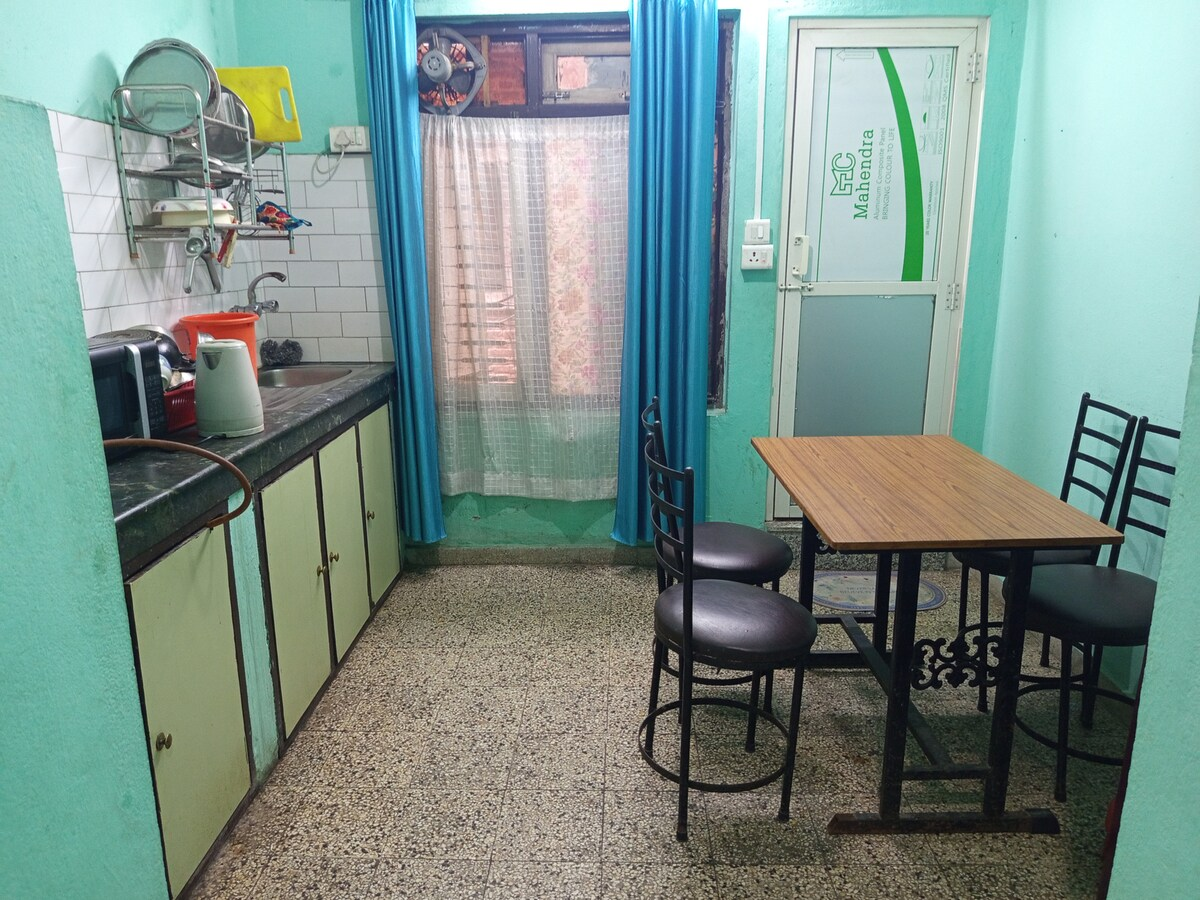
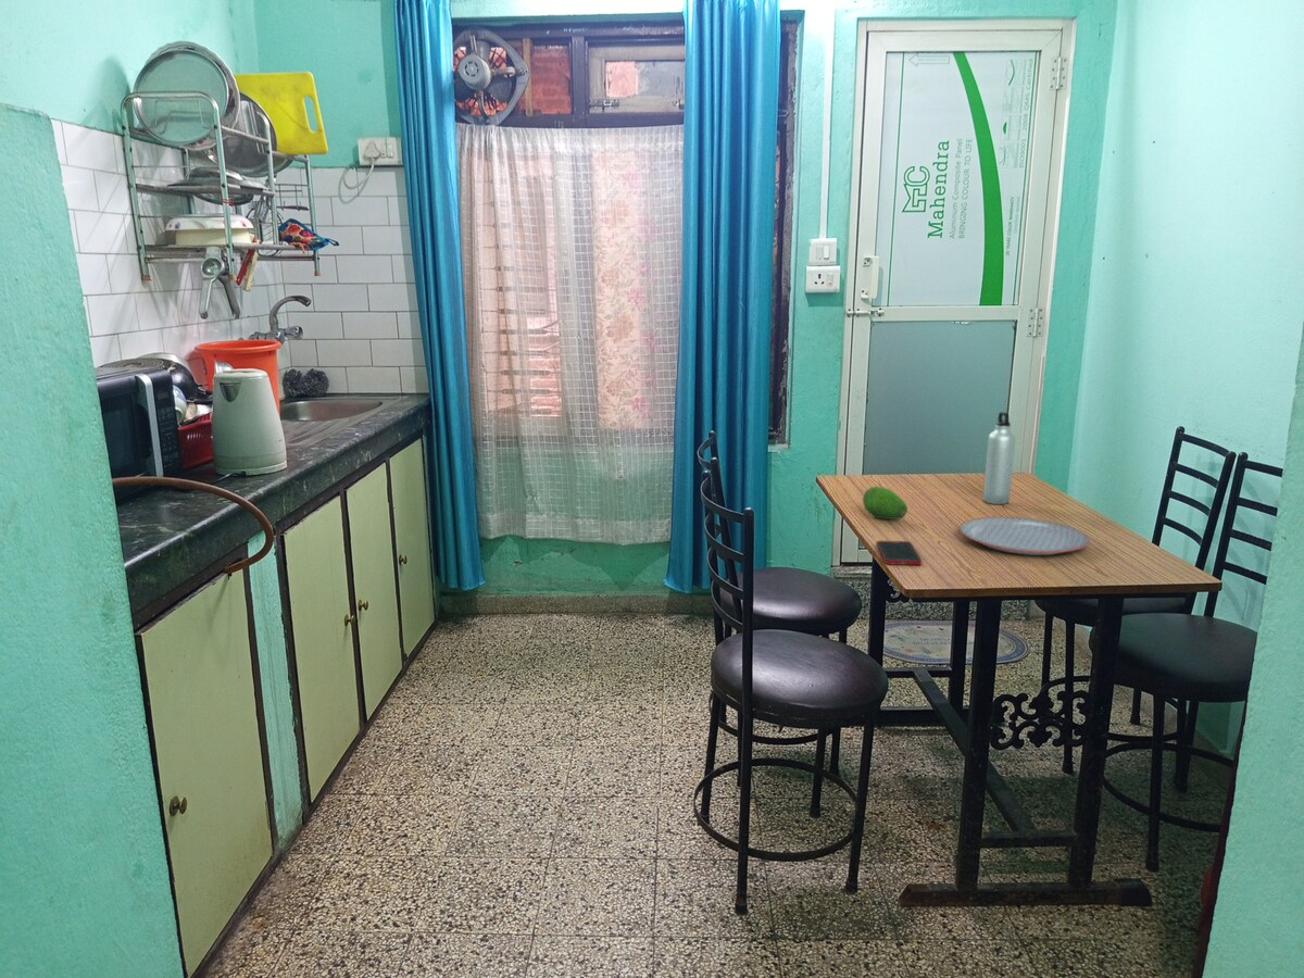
+ water bottle [982,411,1016,505]
+ fruit [862,486,908,521]
+ plate [958,515,1091,556]
+ cell phone [876,540,923,566]
